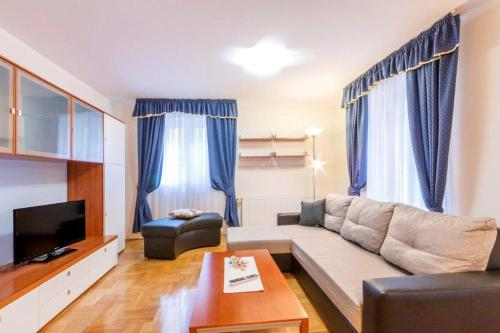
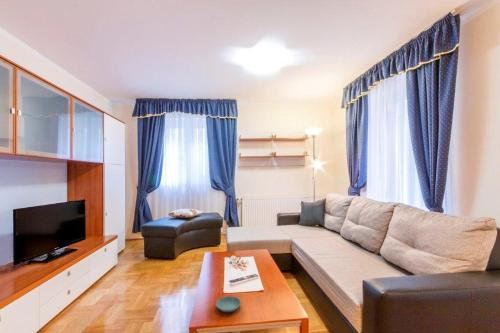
+ saucer [215,295,242,313]
